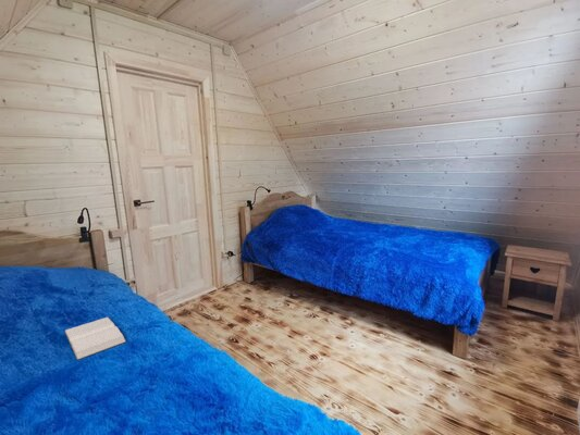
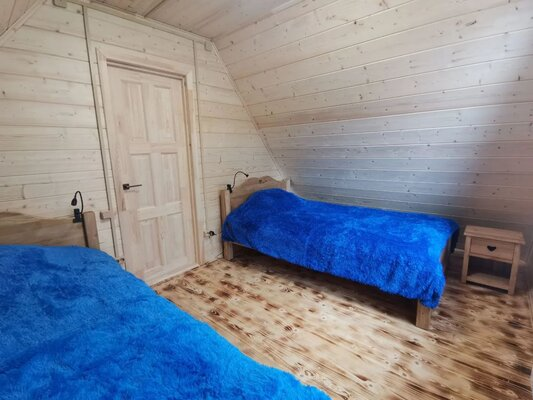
- book [64,316,127,361]
